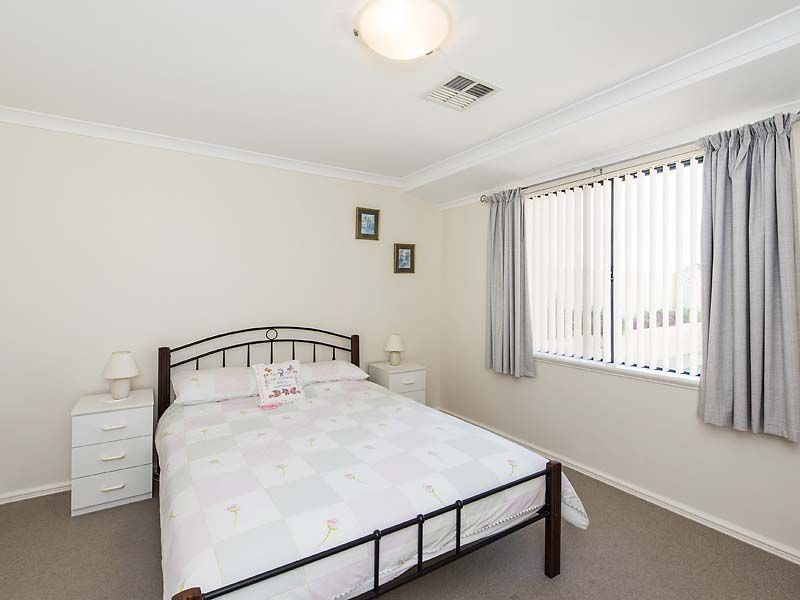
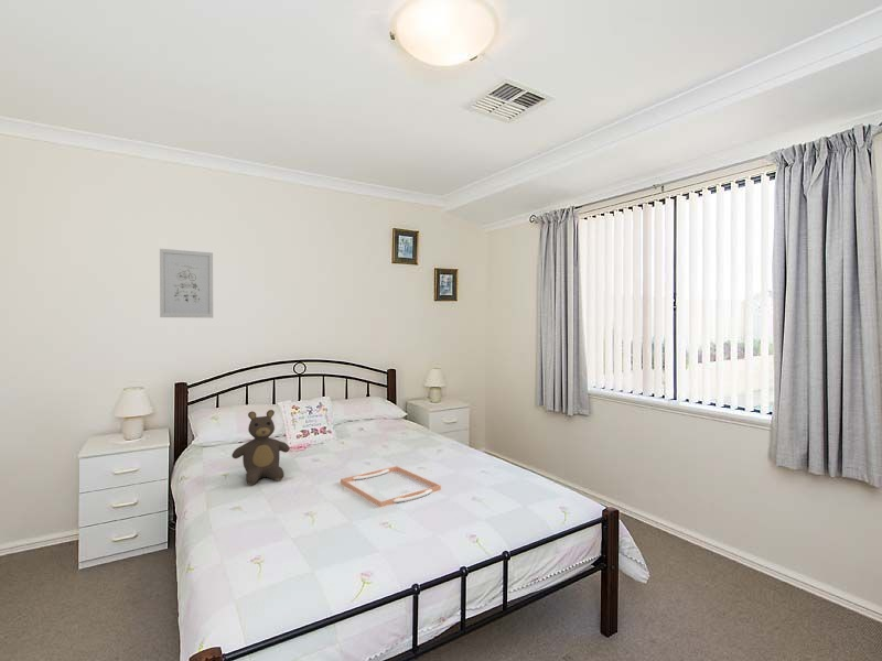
+ serving tray [340,465,442,508]
+ teddy bear [230,409,291,486]
+ wall art [159,248,214,318]
